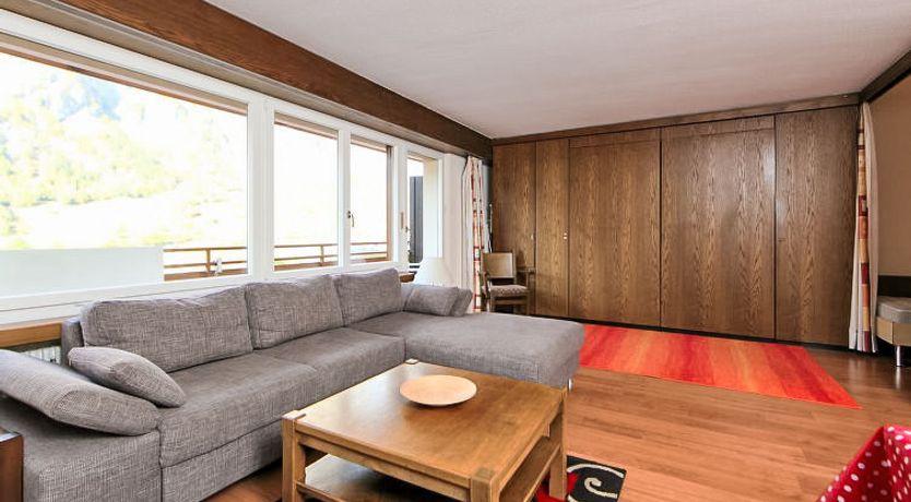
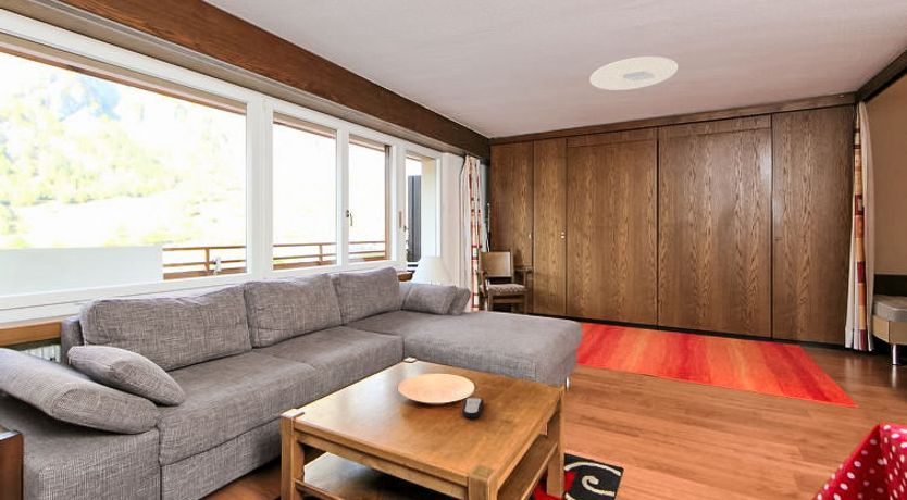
+ remote control [461,397,485,420]
+ ceiling light [589,55,679,91]
